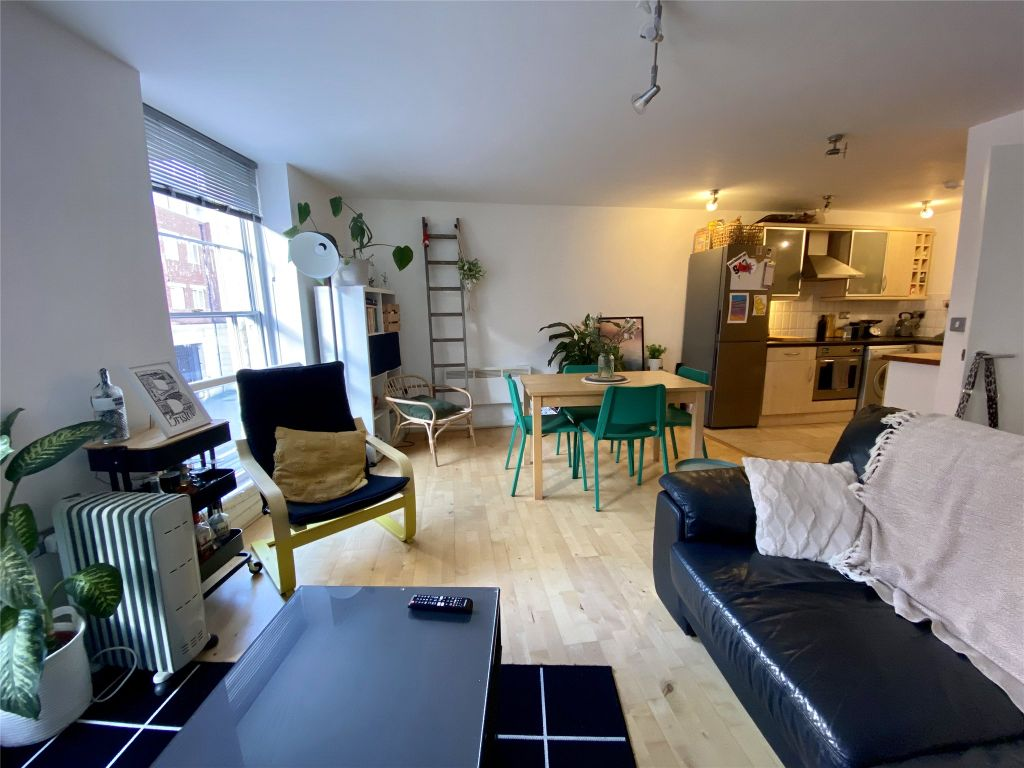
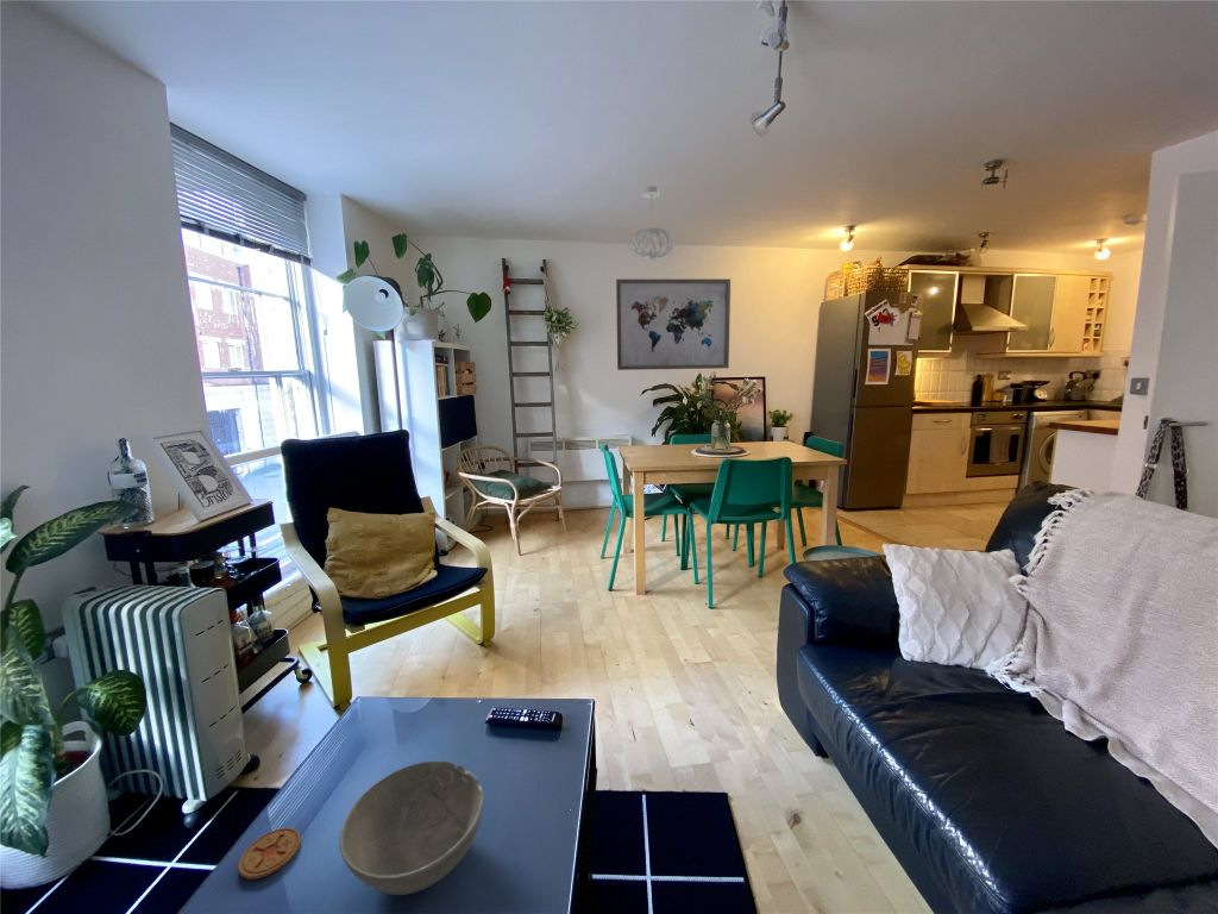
+ bowl [338,759,485,896]
+ coaster [237,827,302,881]
+ wall art [615,278,732,371]
+ pendant light [627,184,676,263]
